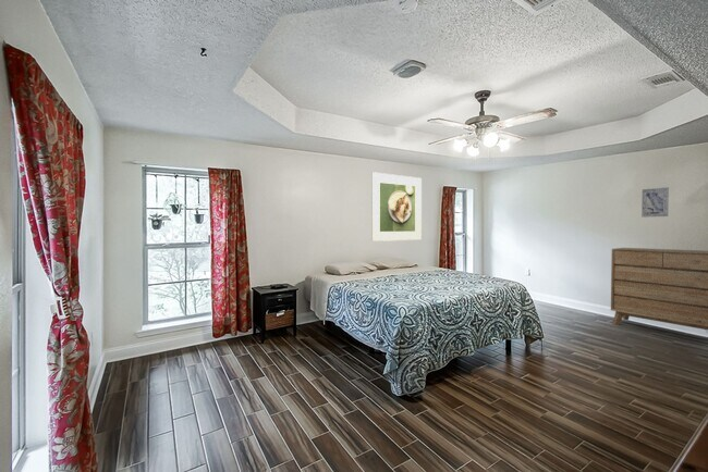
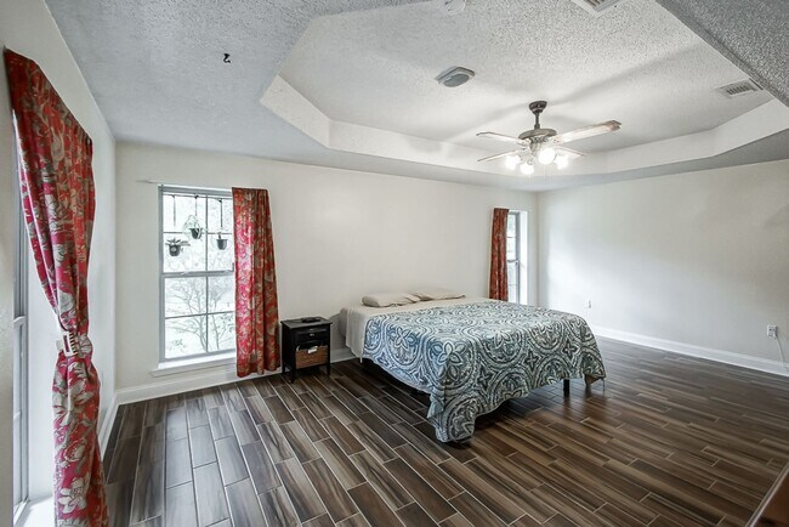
- dresser [610,247,708,331]
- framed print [370,171,423,243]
- wall art [640,186,670,219]
